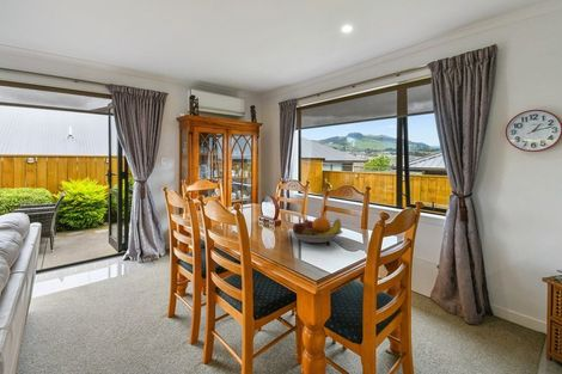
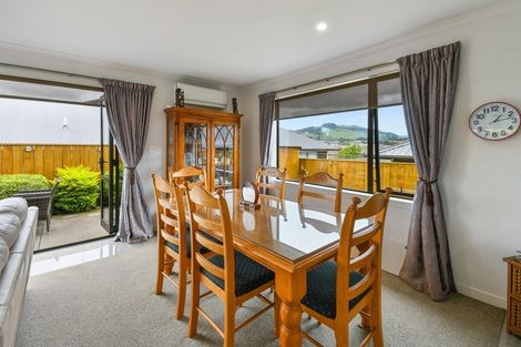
- fruit bowl [287,216,344,244]
